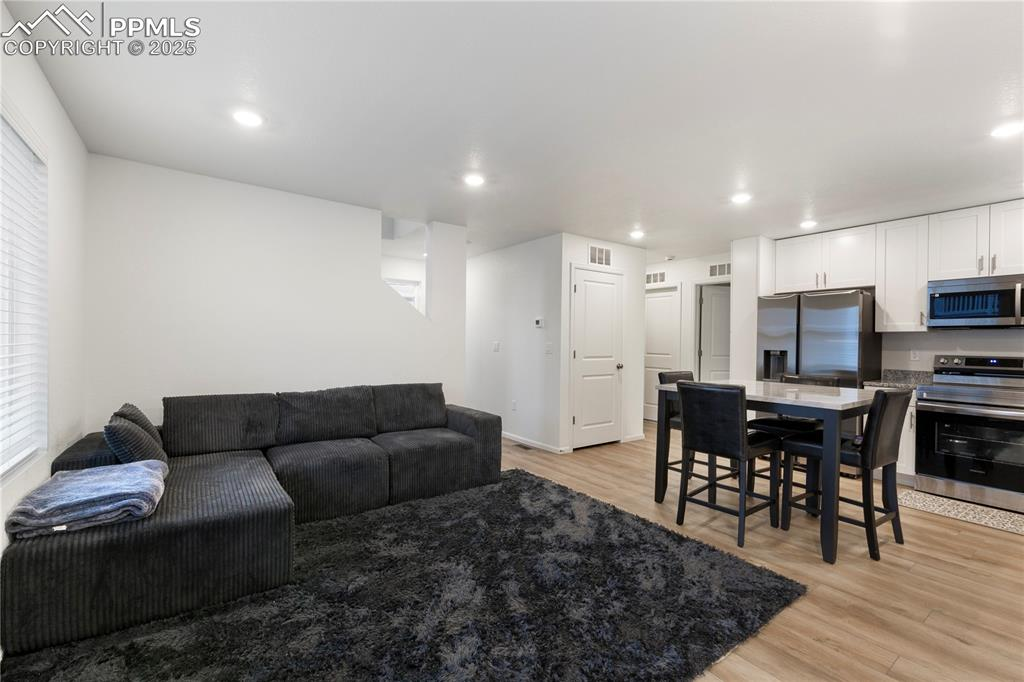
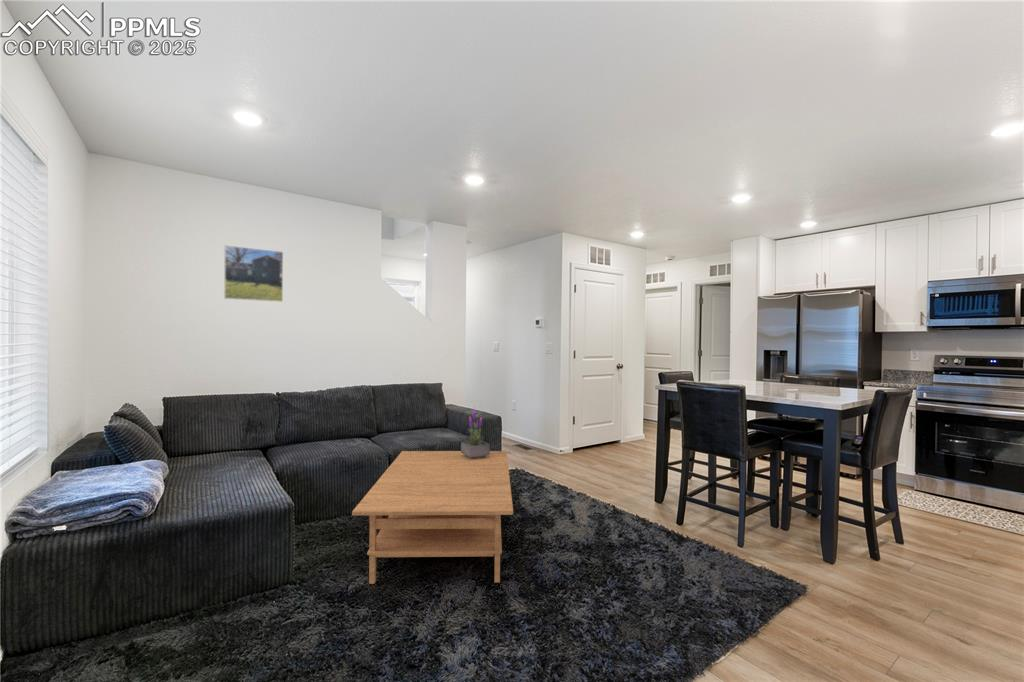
+ coffee table [351,450,514,585]
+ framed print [223,244,284,303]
+ potted plant [460,406,491,459]
